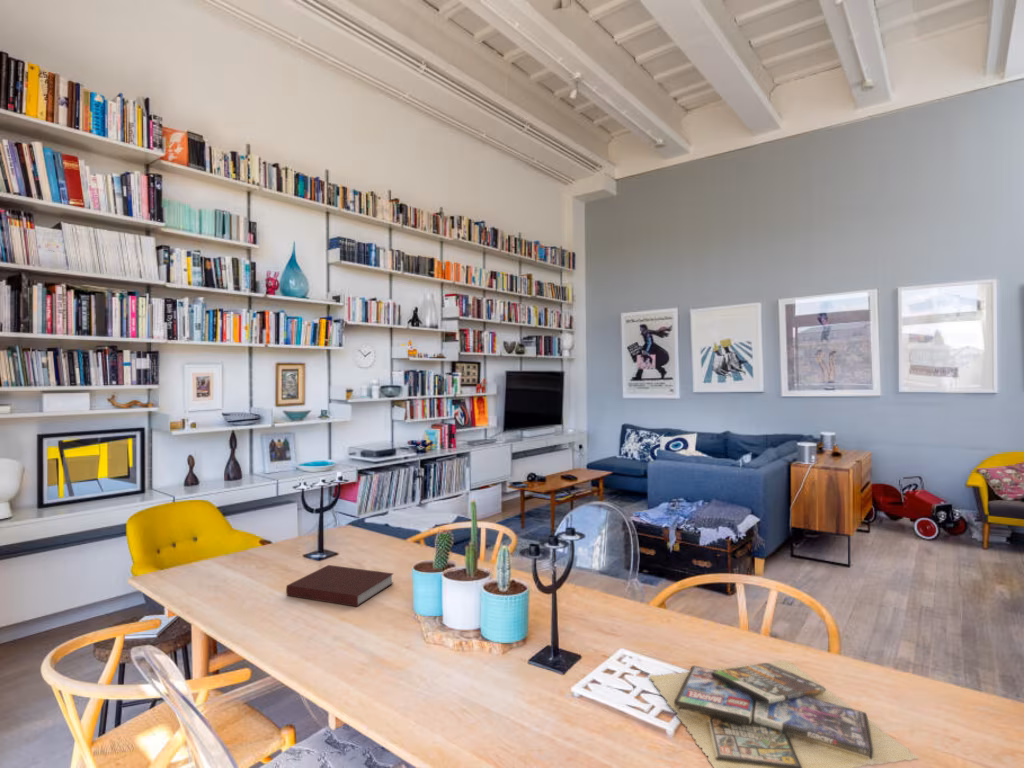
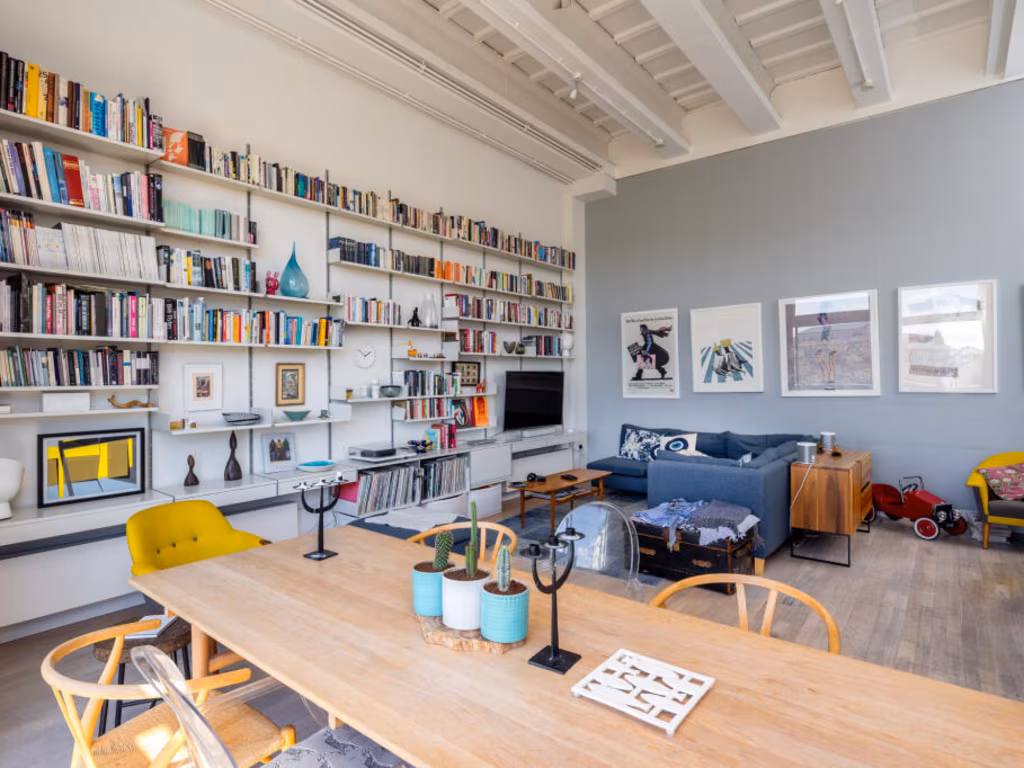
- notebook [285,564,394,608]
- video game cases [648,660,919,768]
